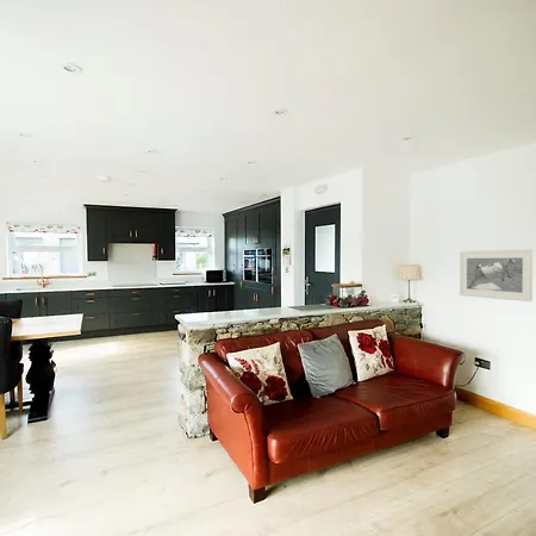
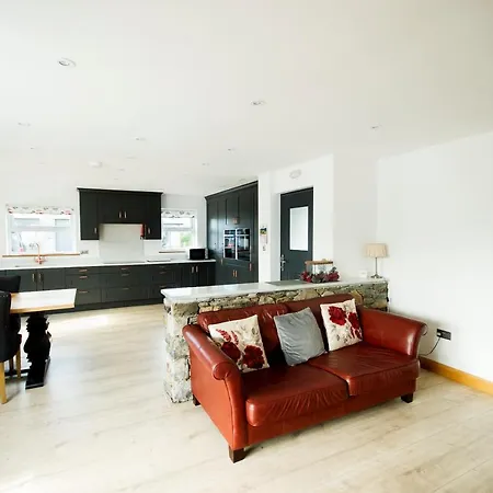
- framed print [459,248,534,303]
